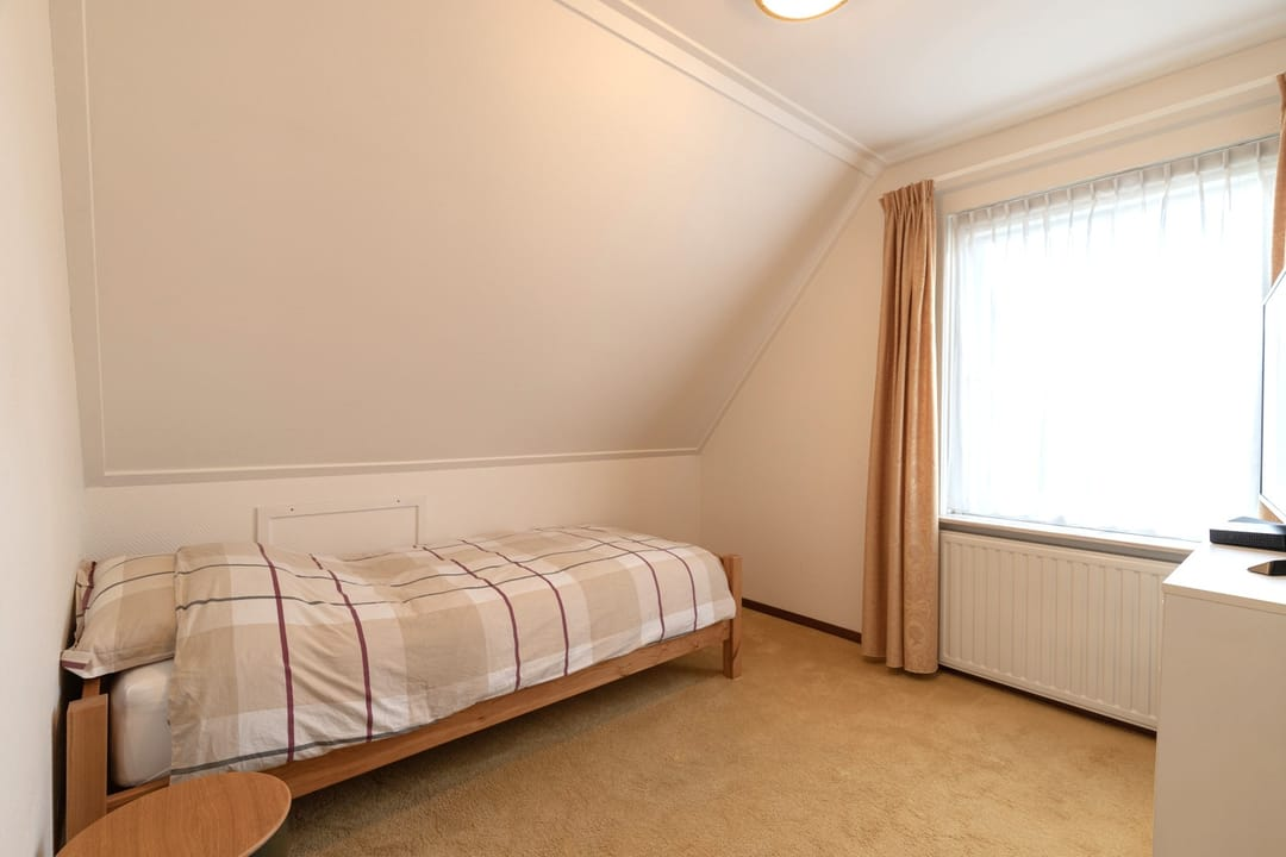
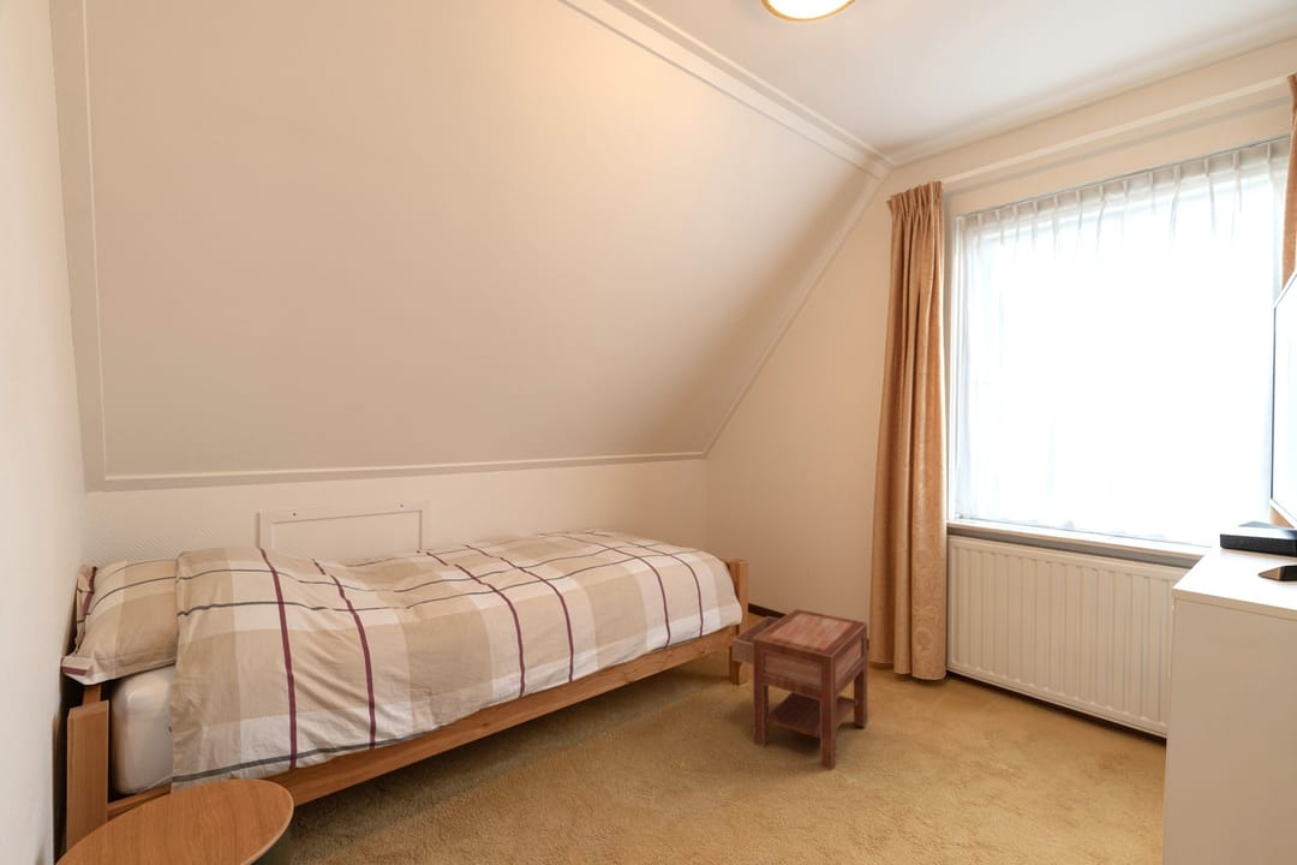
+ nightstand [731,608,868,771]
